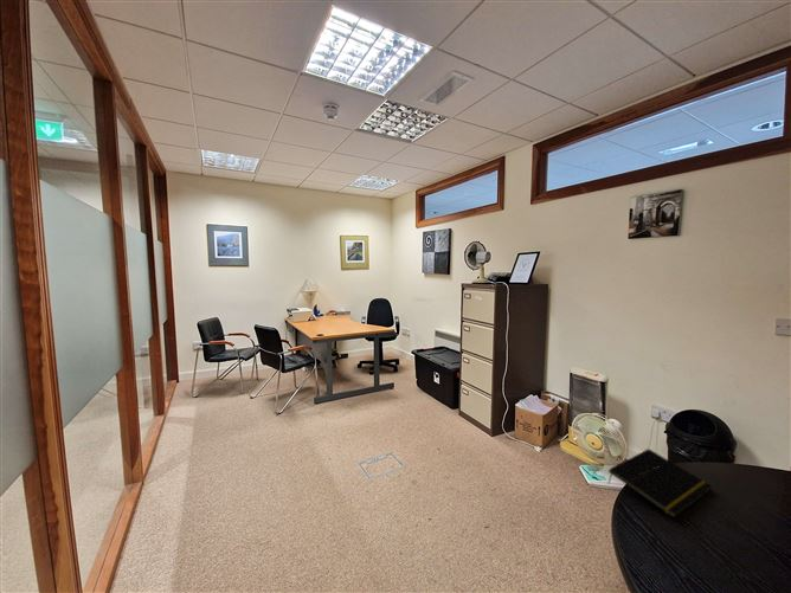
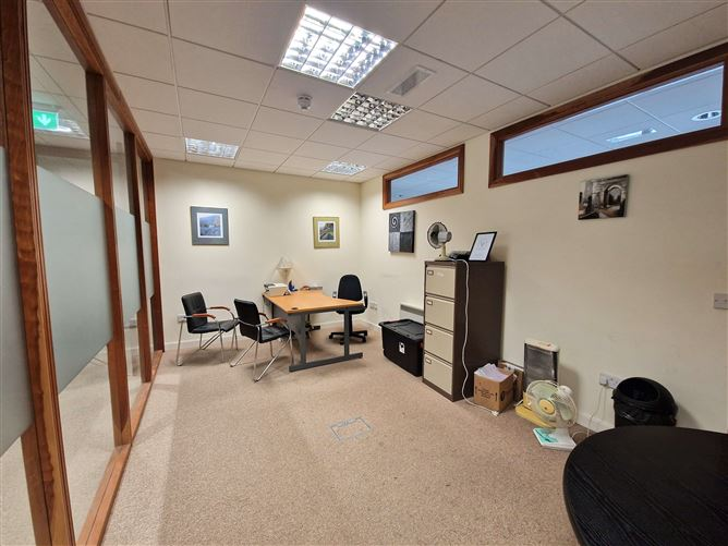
- notepad [606,447,713,520]
